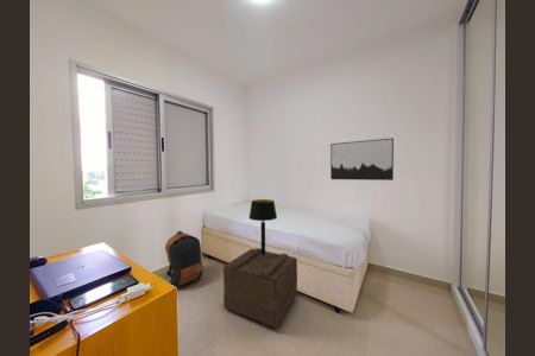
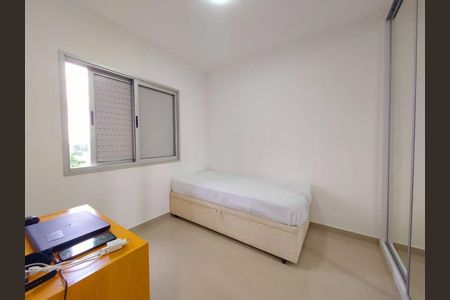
- wall art [329,136,395,182]
- wooden crate [222,247,298,330]
- backpack [164,230,204,288]
- table lamp [247,198,278,255]
